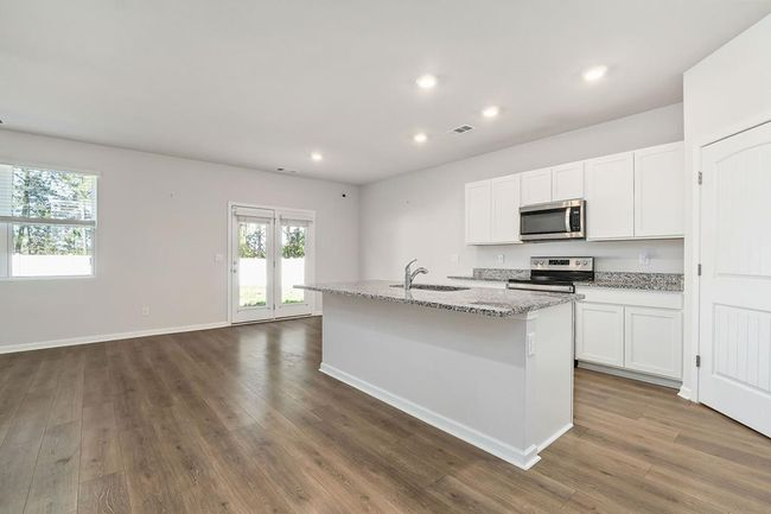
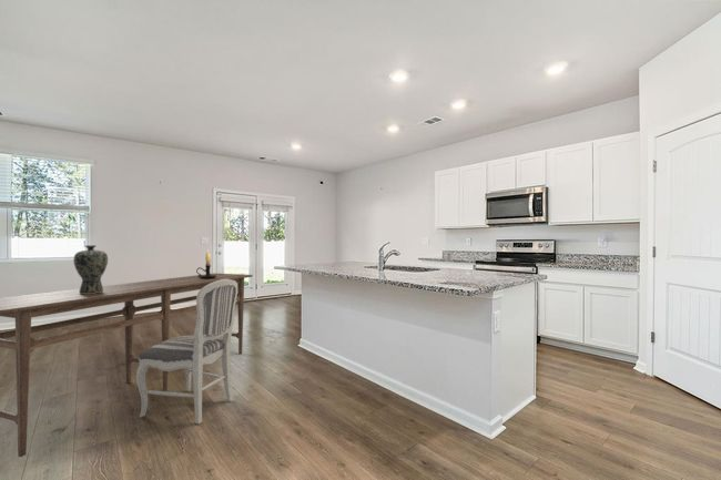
+ dining table [0,273,254,458]
+ vase [72,244,109,294]
+ dining chair [135,279,237,425]
+ candle holder [195,248,216,279]
